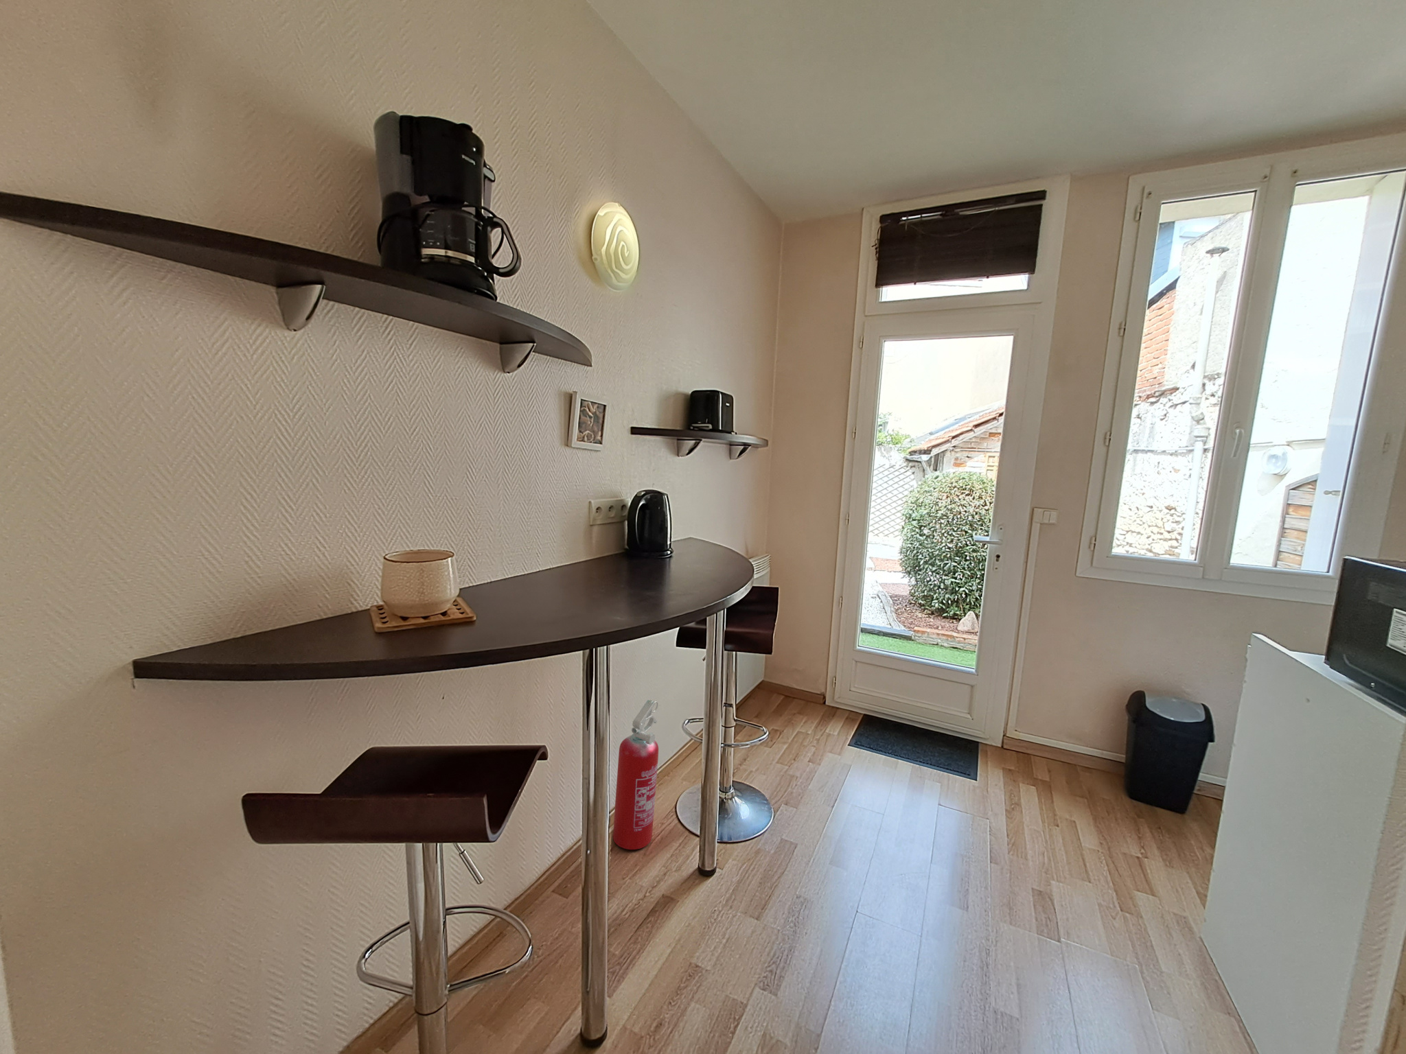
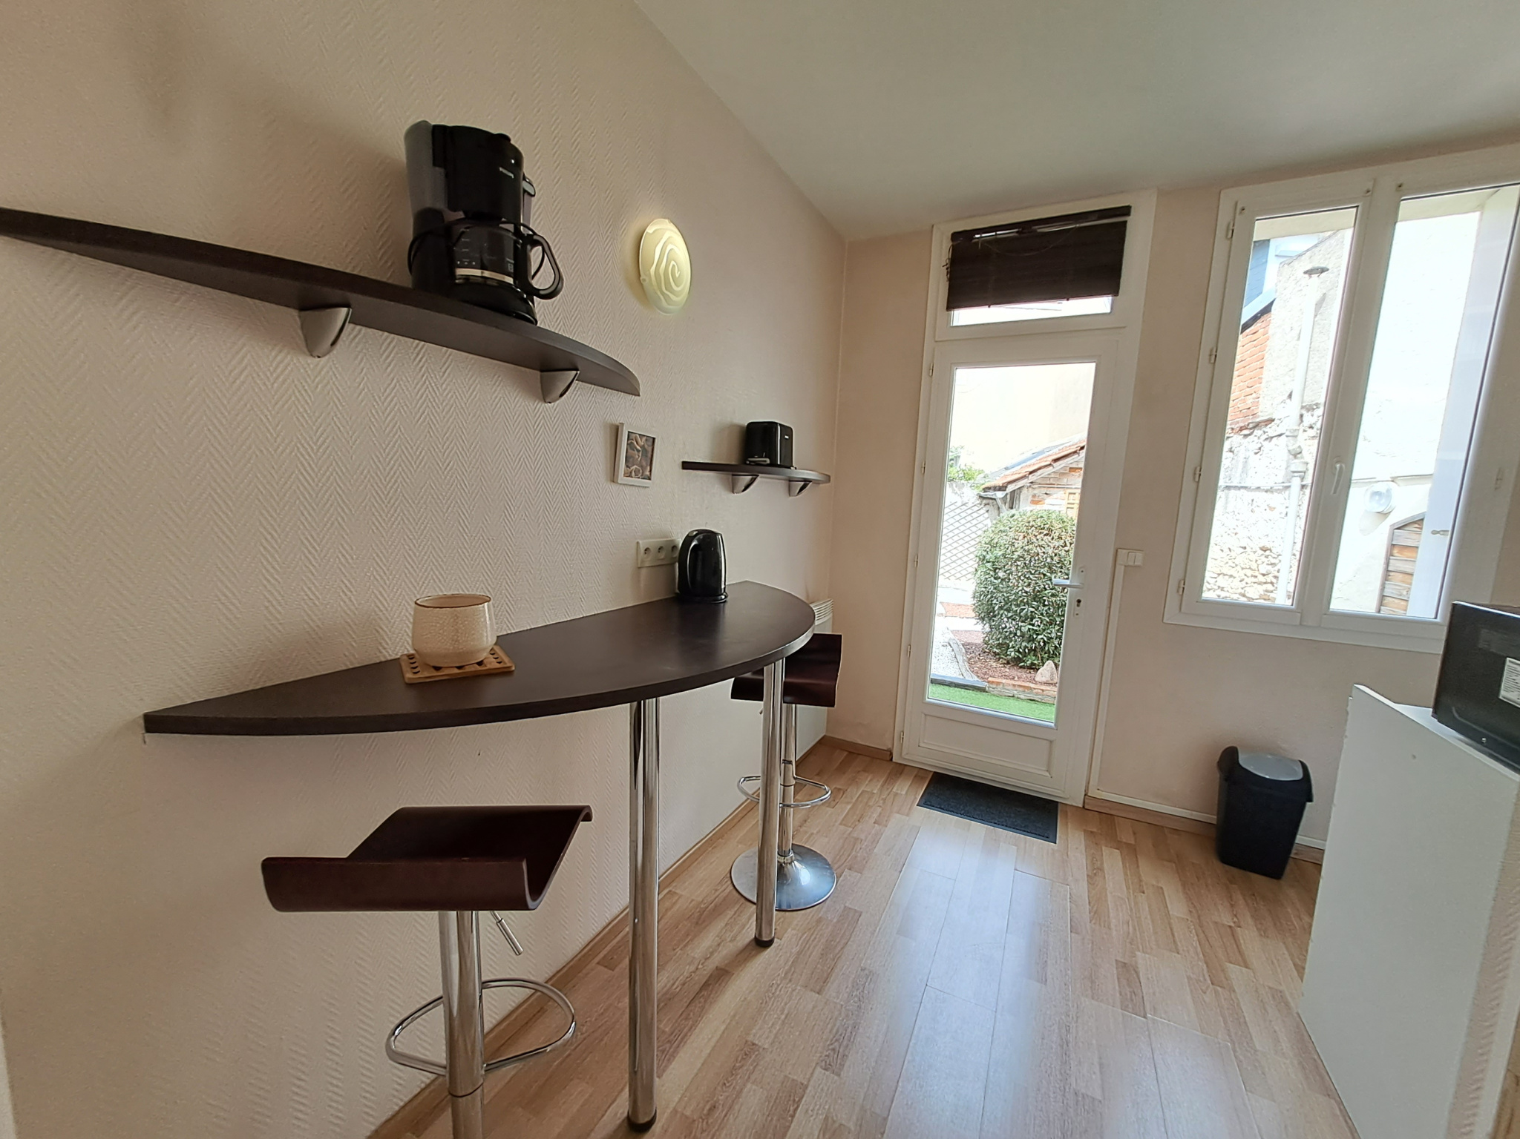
- fire extinguisher [612,700,659,850]
